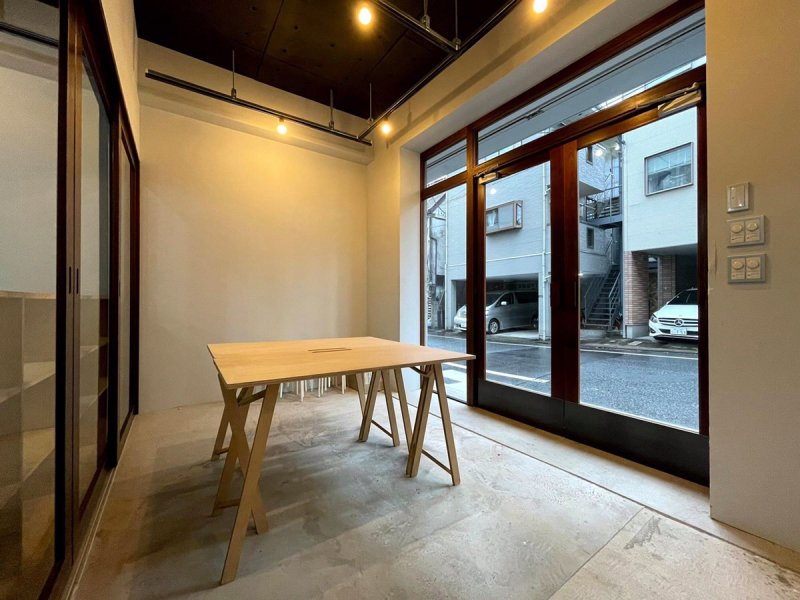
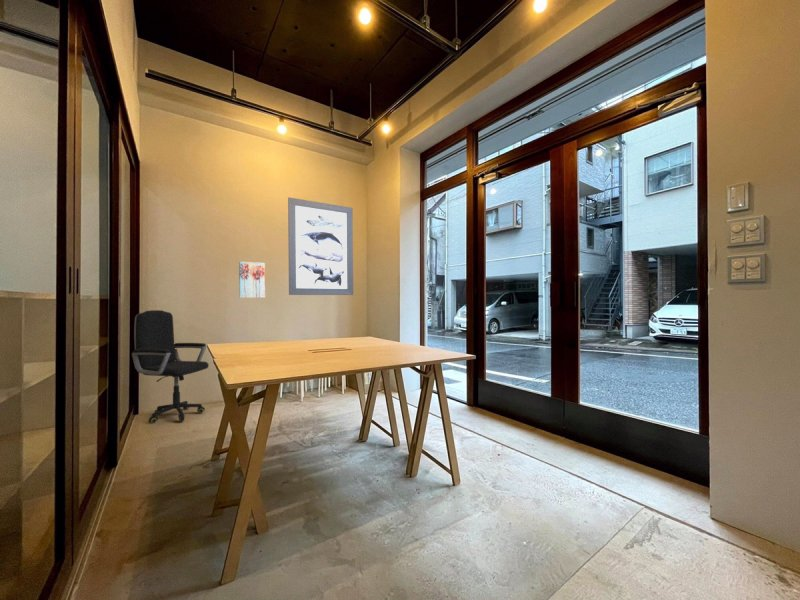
+ office chair [131,309,210,424]
+ wall art [238,261,266,299]
+ wall art [287,196,354,296]
